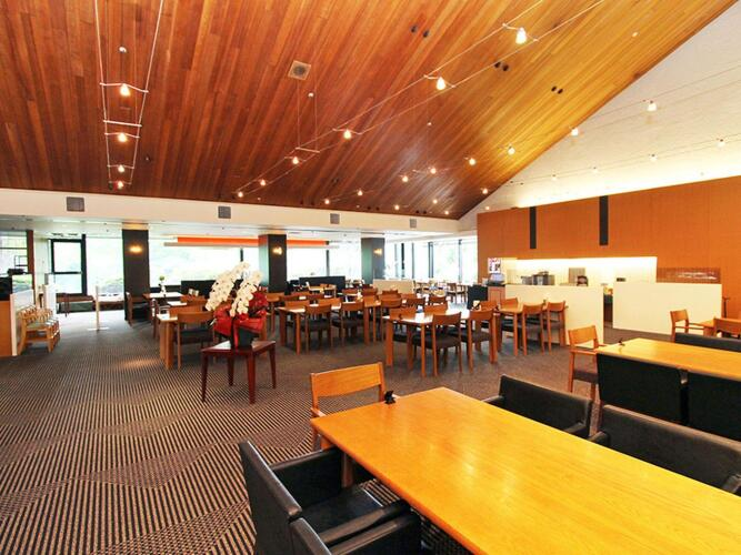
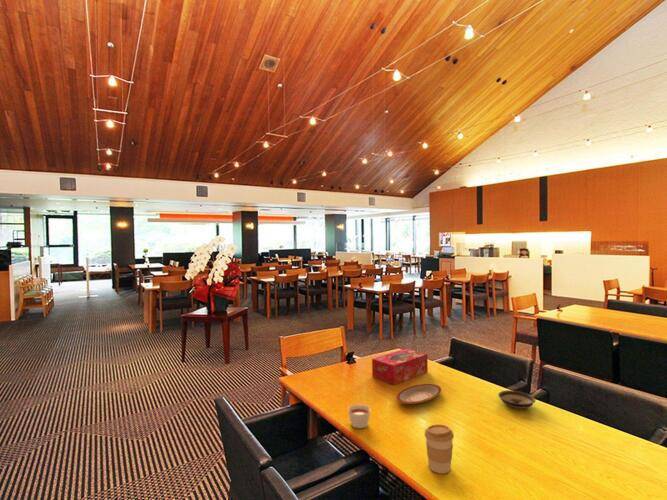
+ tissue box [371,347,429,386]
+ coffee cup [423,424,455,474]
+ saucer [497,389,536,410]
+ plate [396,383,442,405]
+ candle [347,403,371,429]
